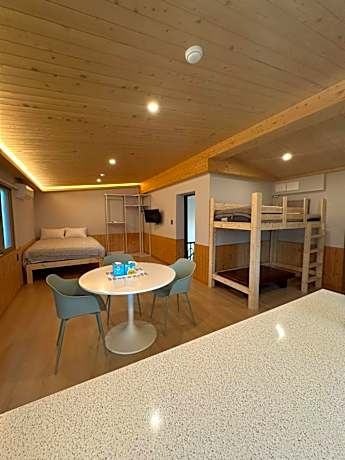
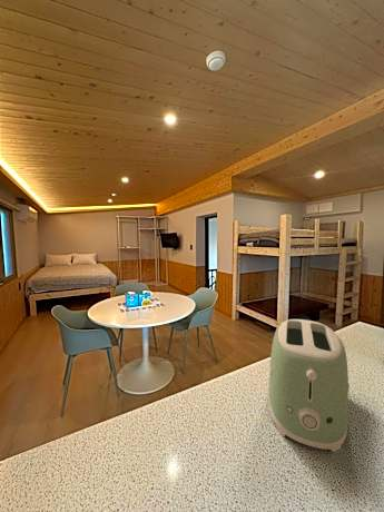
+ toaster [267,318,351,453]
